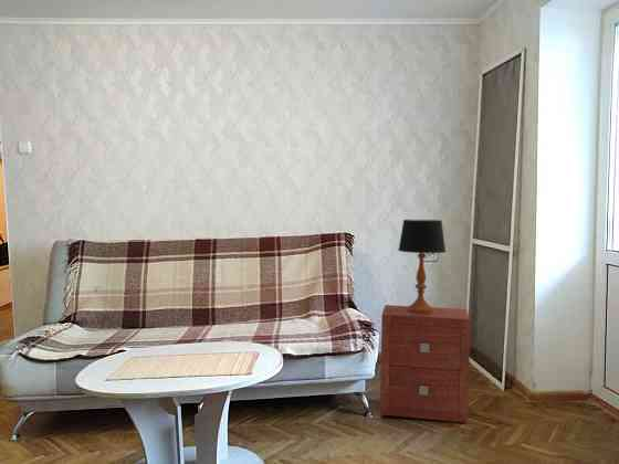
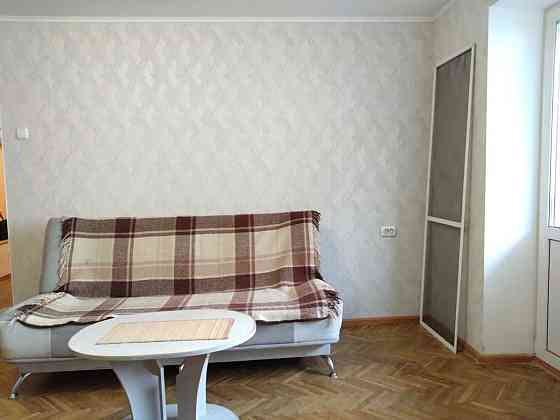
- table lamp [397,219,447,313]
- nightstand [379,304,472,425]
